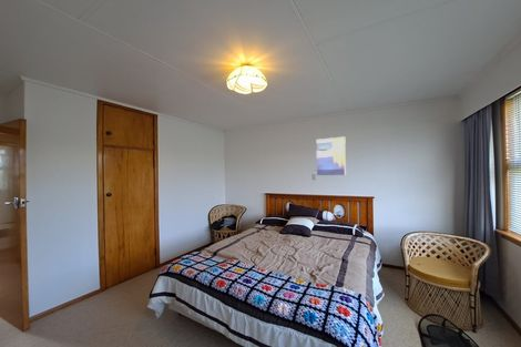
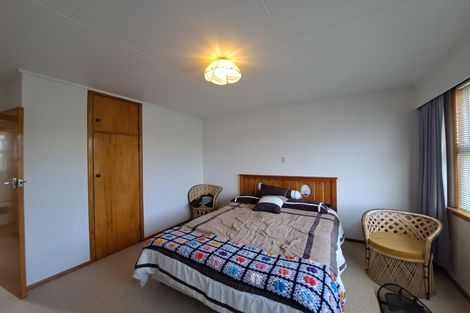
- wall art [316,136,347,176]
